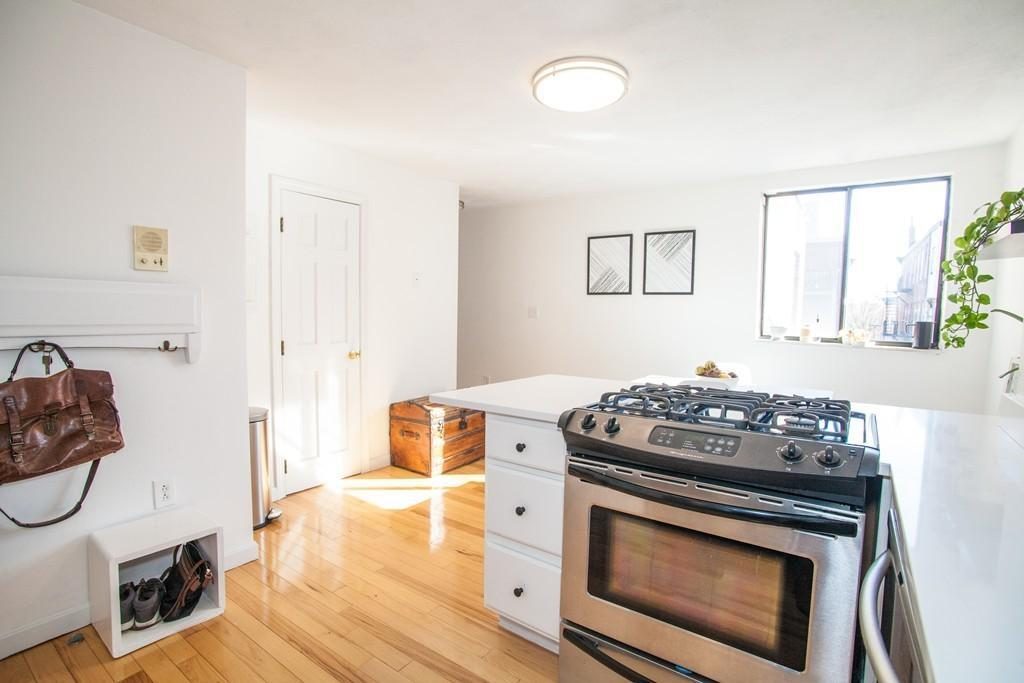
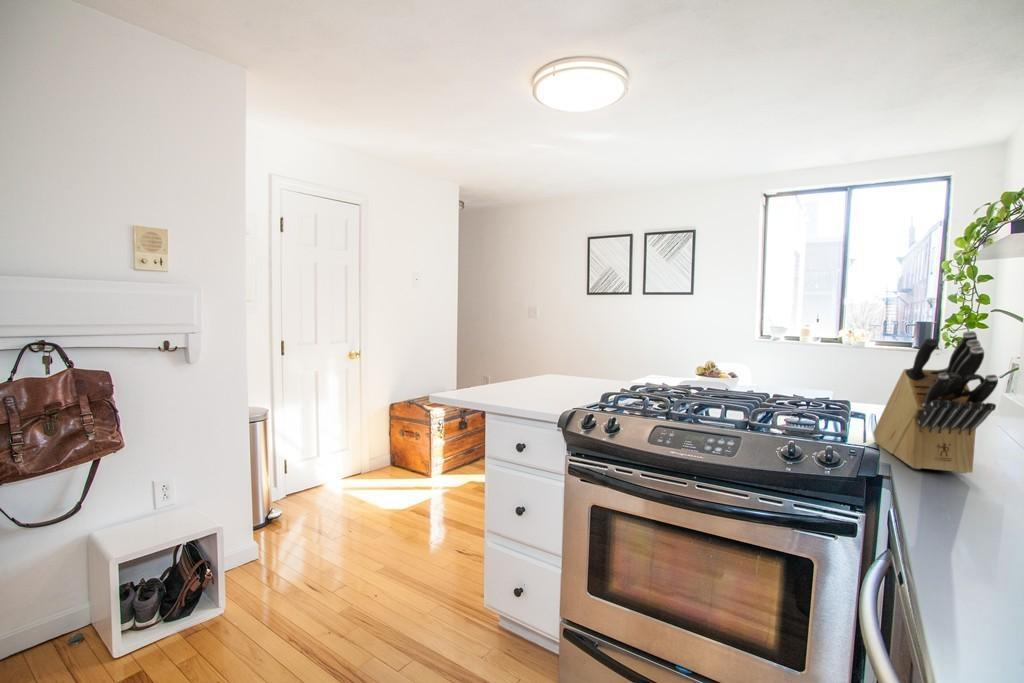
+ knife block [872,330,999,475]
